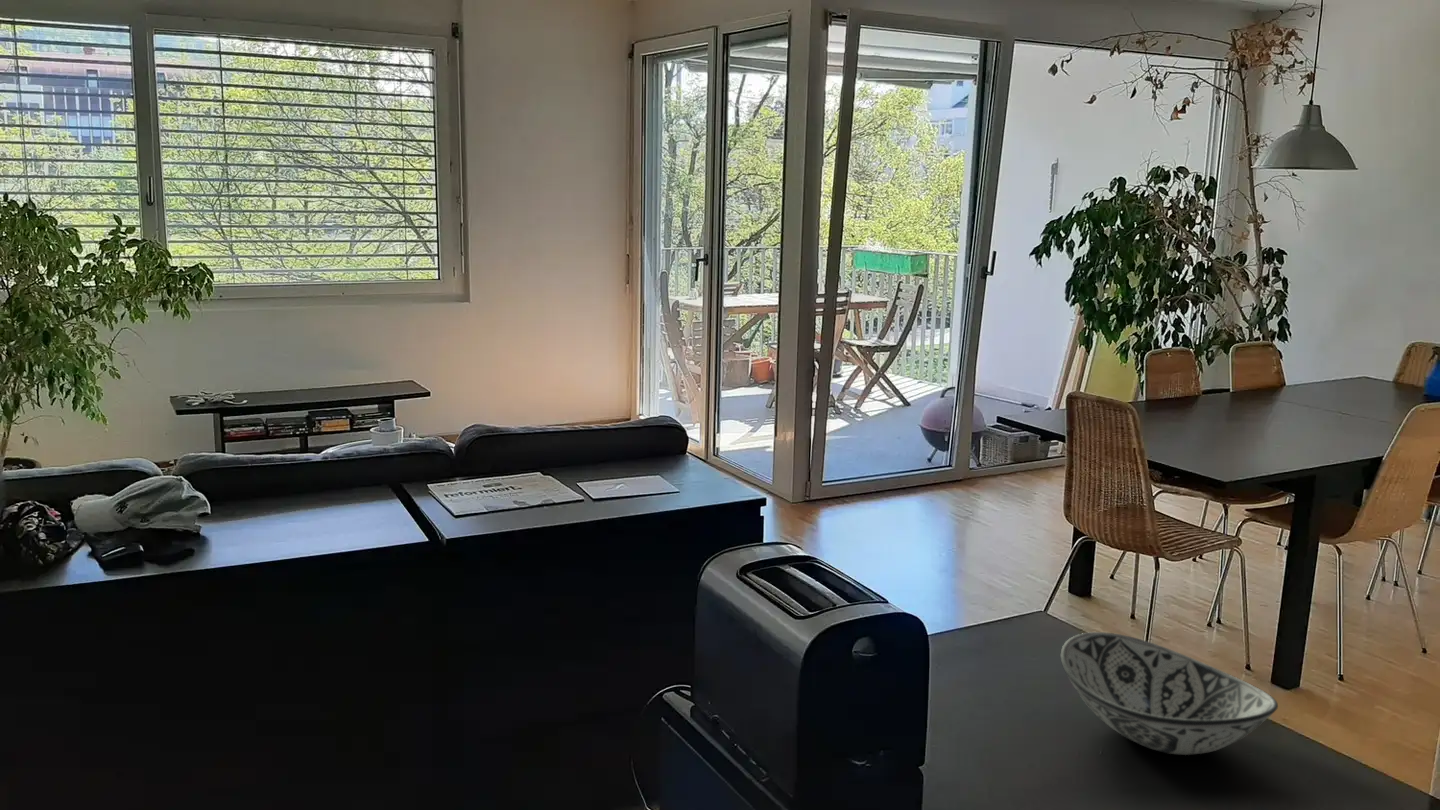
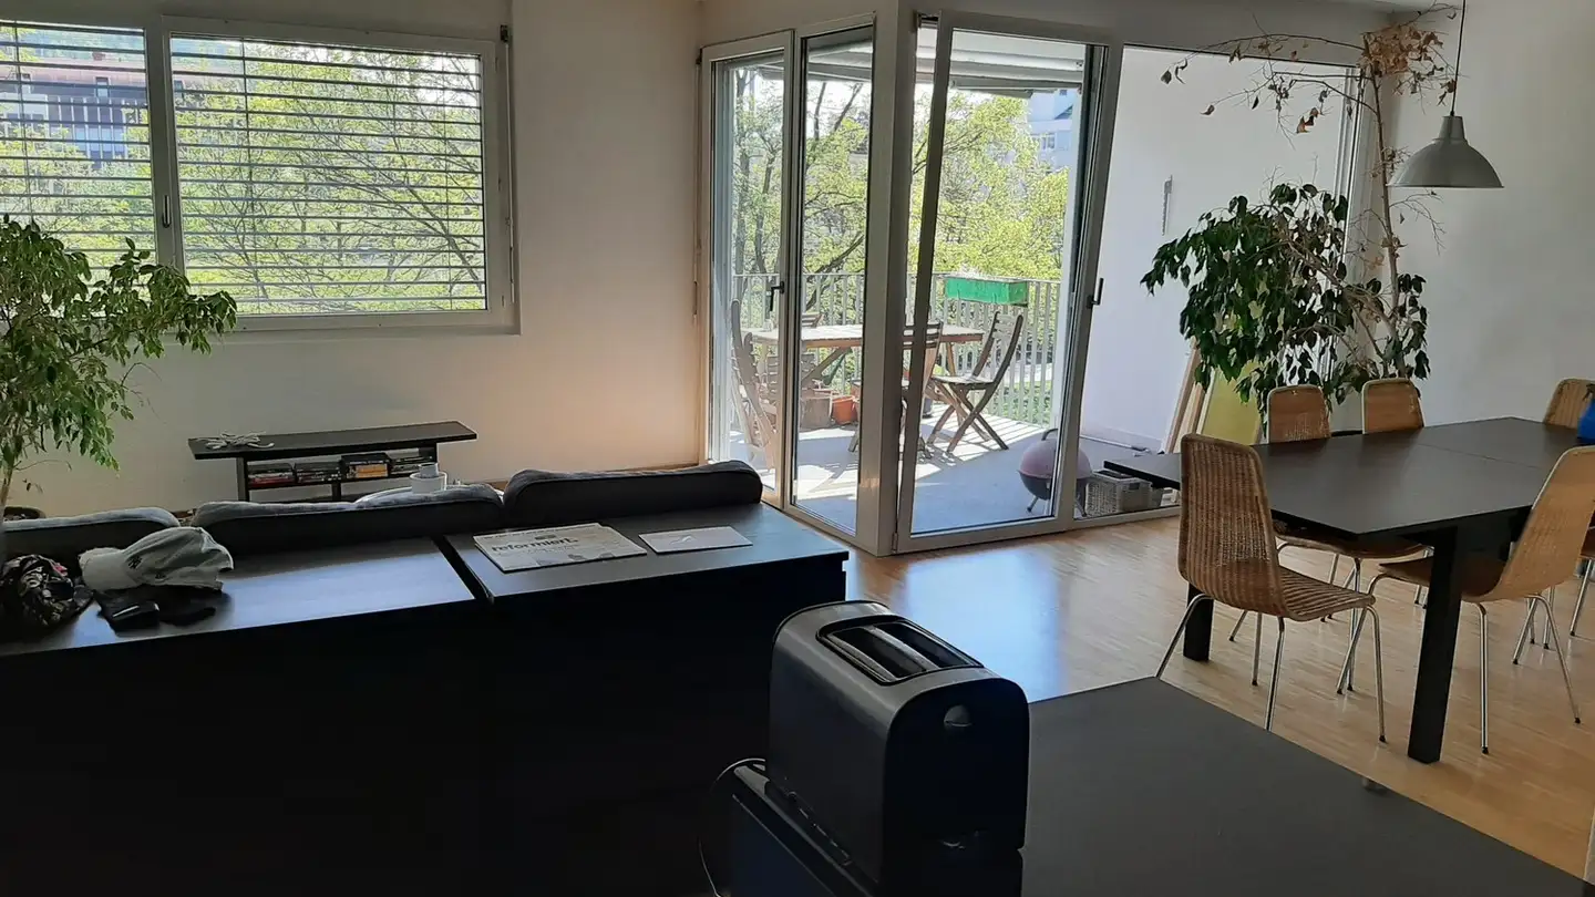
- decorative bowl [1059,631,1279,756]
